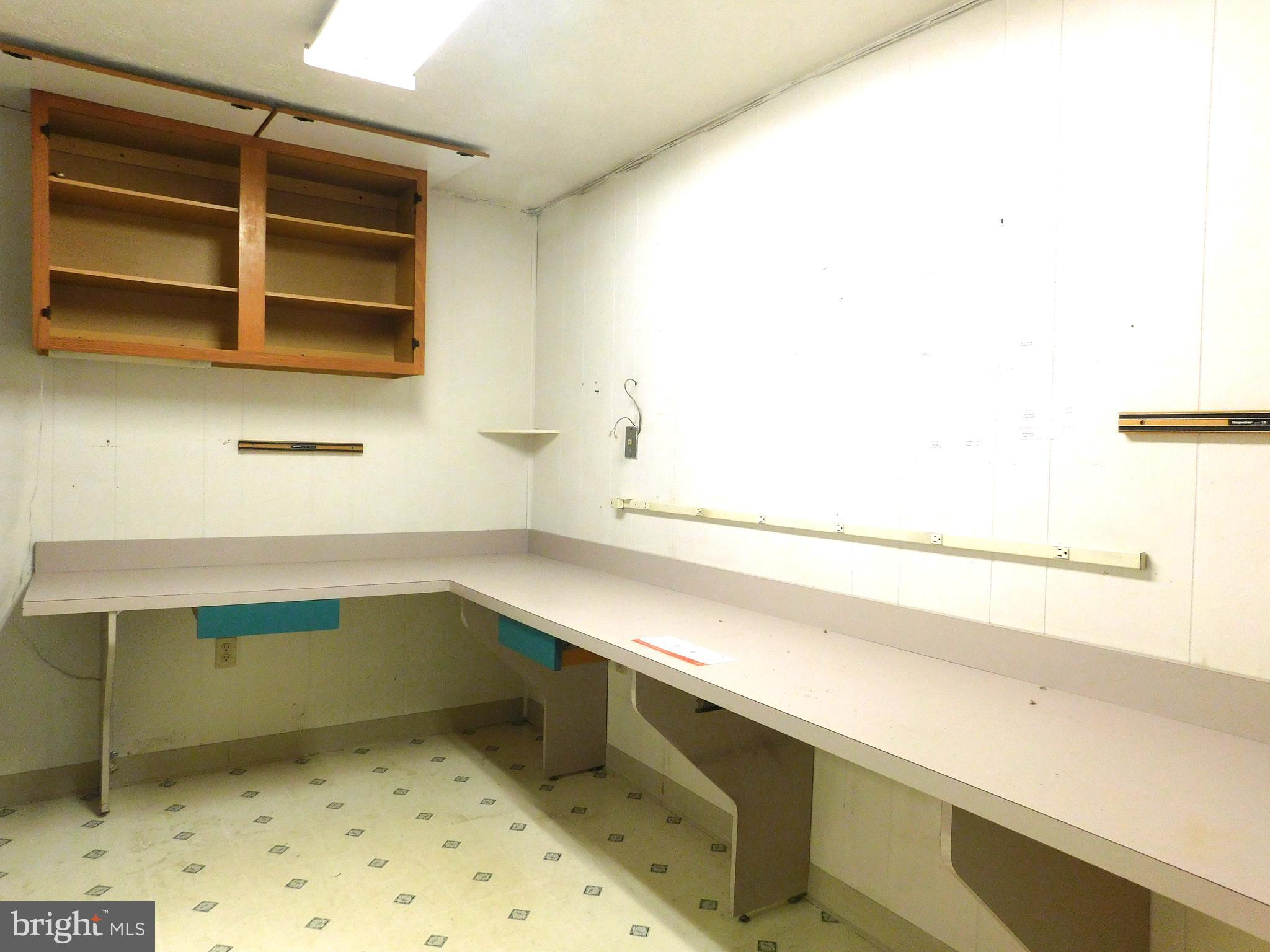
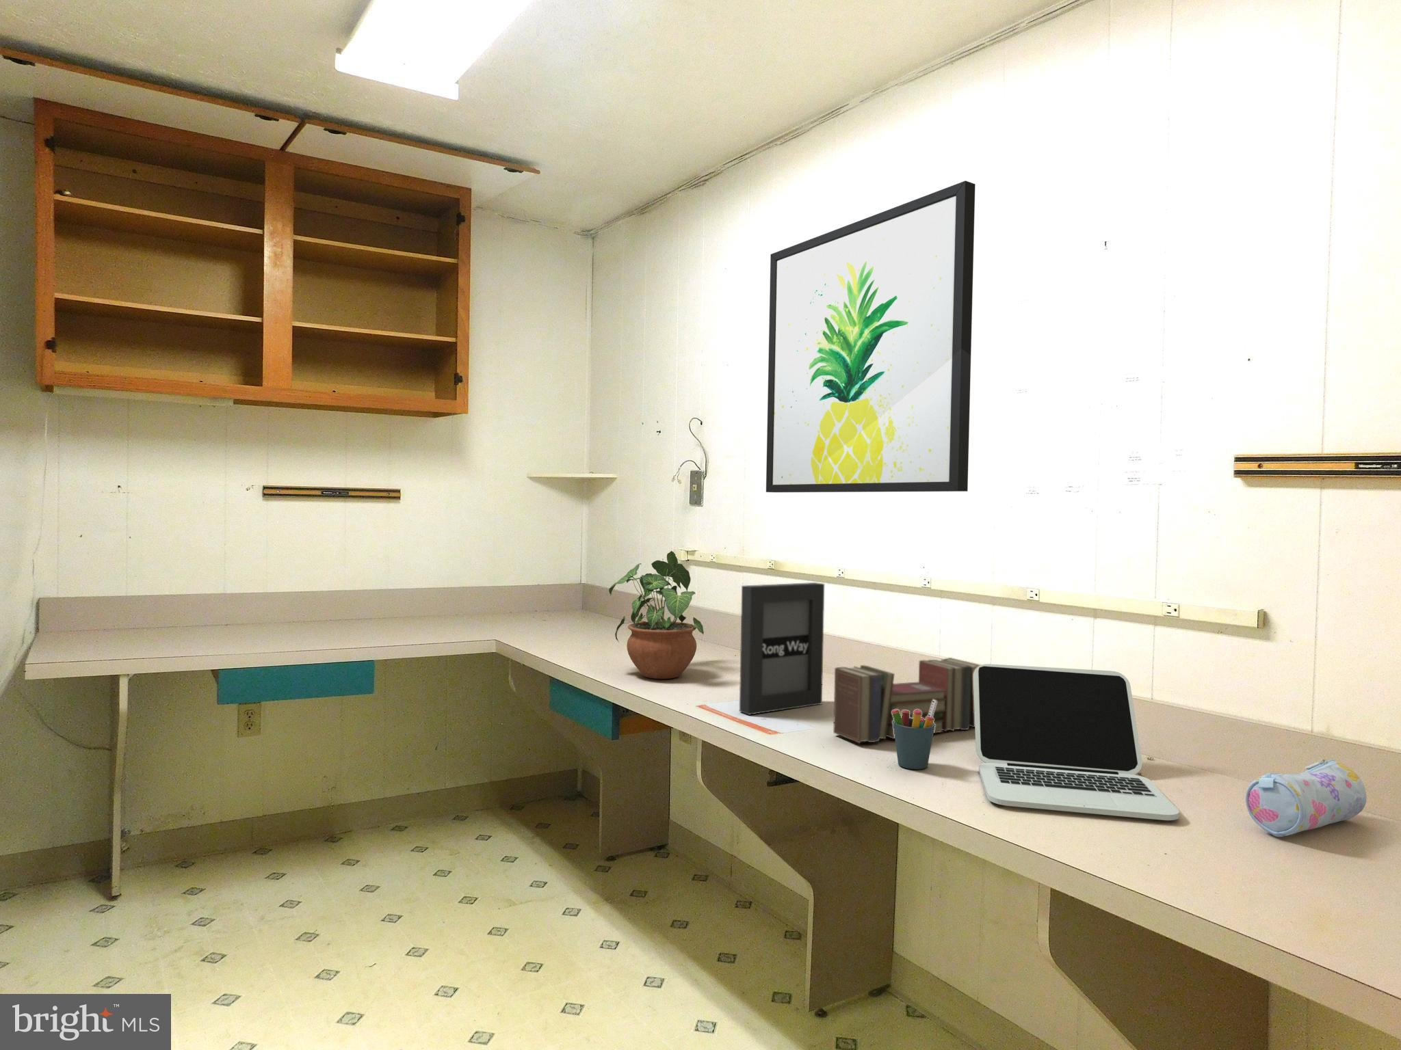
+ book [833,657,981,744]
+ pencil case [1245,758,1367,837]
+ pen holder [892,700,938,770]
+ picture frame [739,581,825,716]
+ potted plant [608,549,705,679]
+ laptop [973,663,1180,821]
+ wall art [766,180,976,493]
